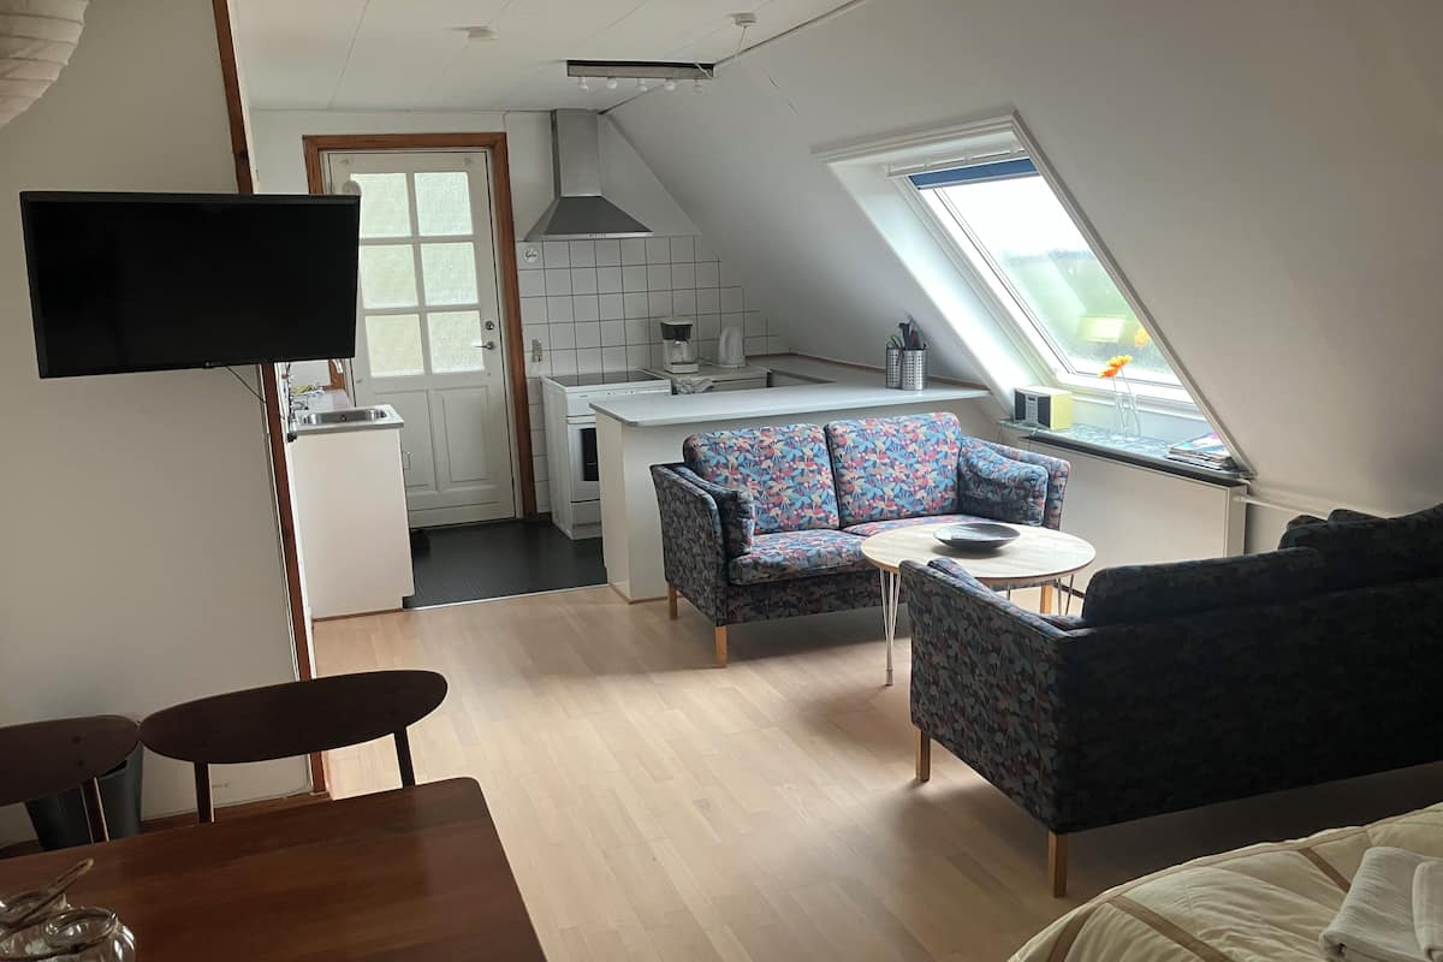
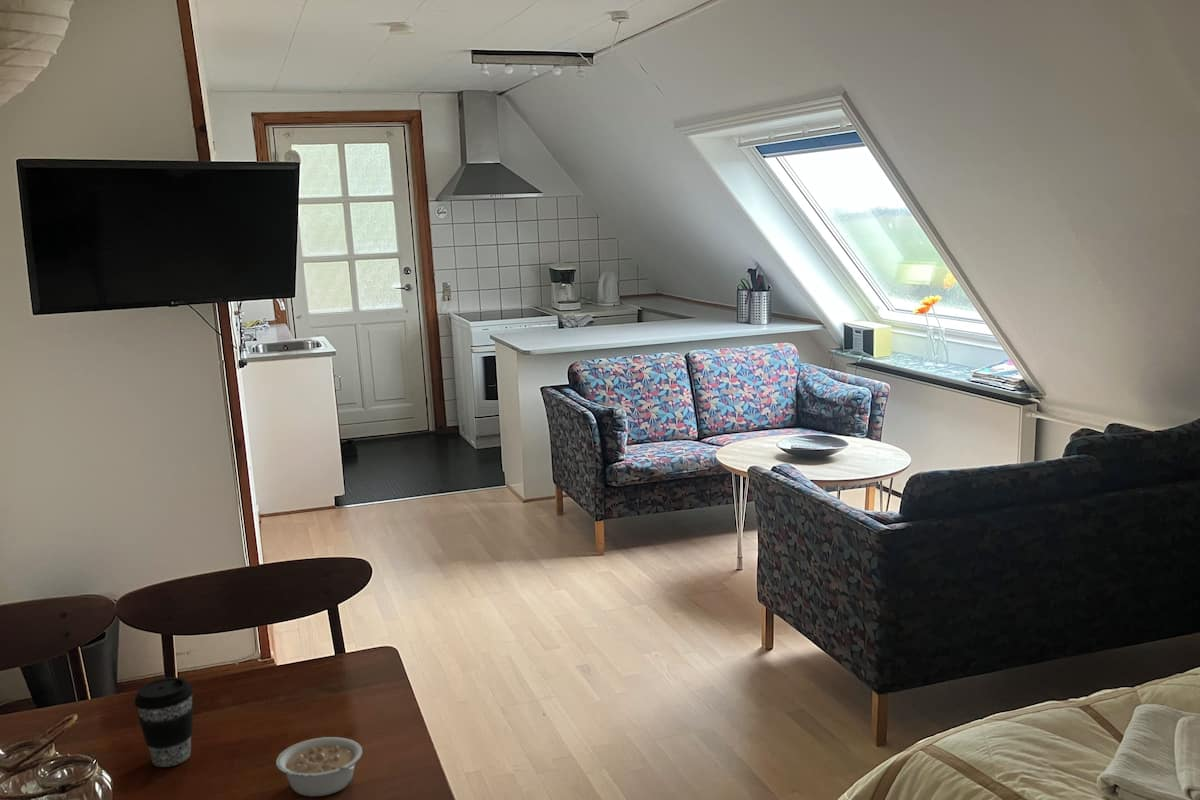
+ coffee cup [133,676,194,768]
+ legume [275,736,364,797]
